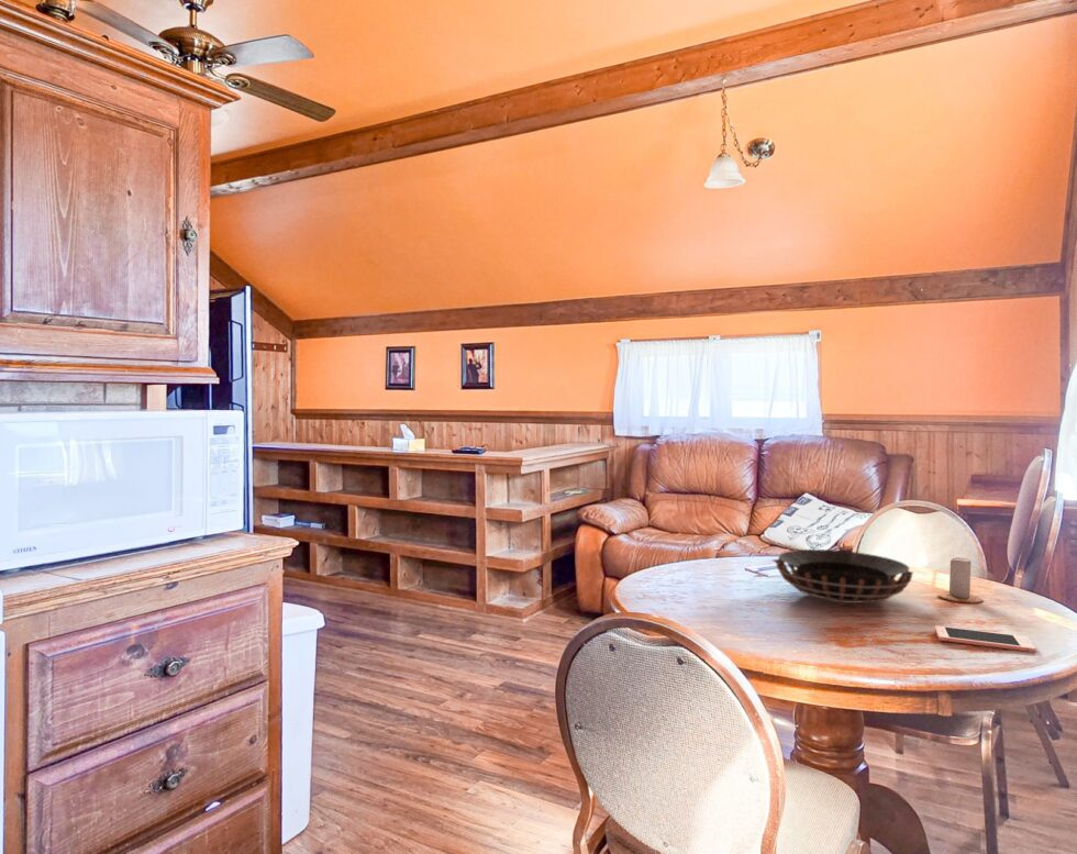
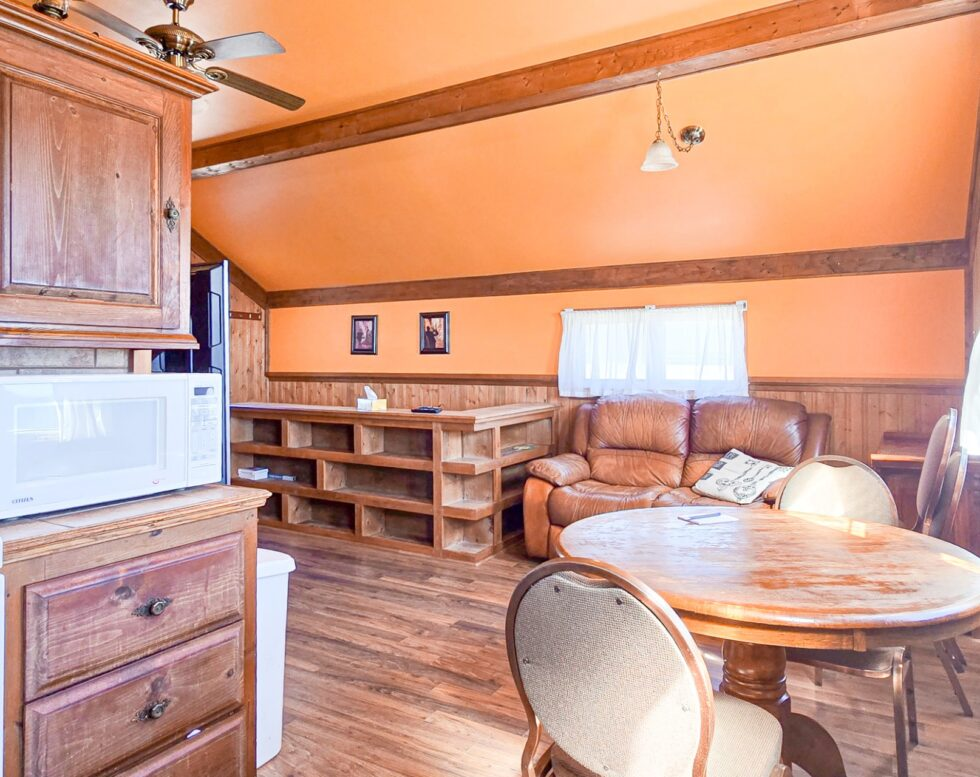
- candle [936,556,984,605]
- decorative bowl [771,548,914,605]
- cell phone [934,624,1037,653]
